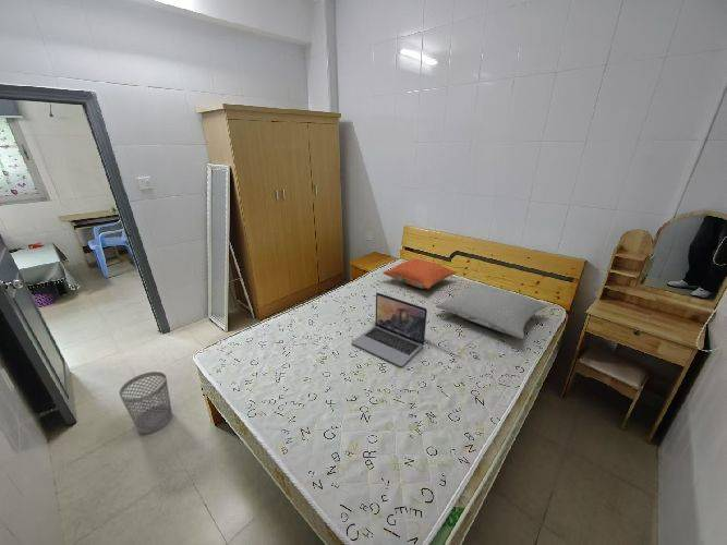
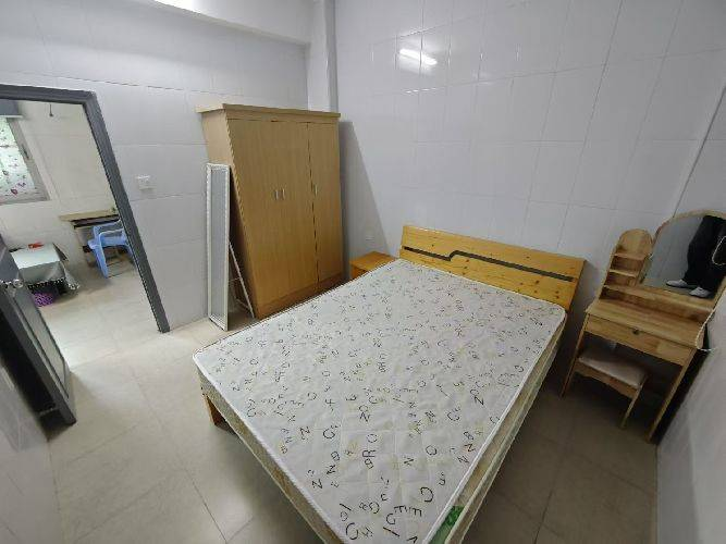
- laptop [351,291,428,367]
- wastebasket [118,371,173,435]
- pillow [435,281,549,340]
- pillow [381,257,458,290]
